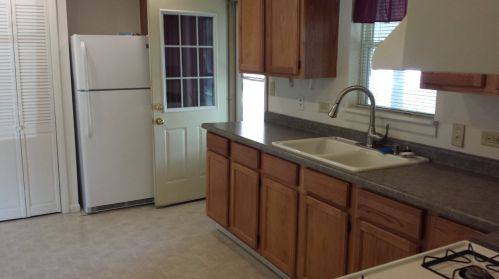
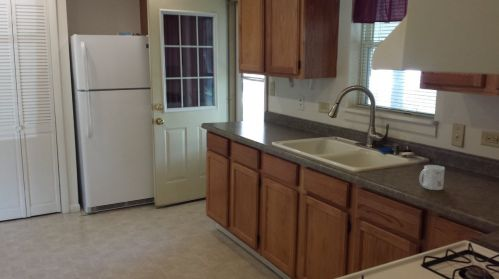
+ mug [418,164,446,191]
